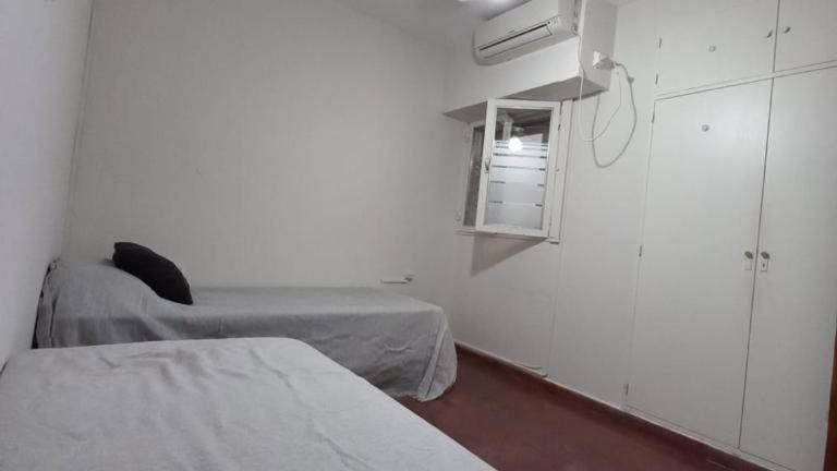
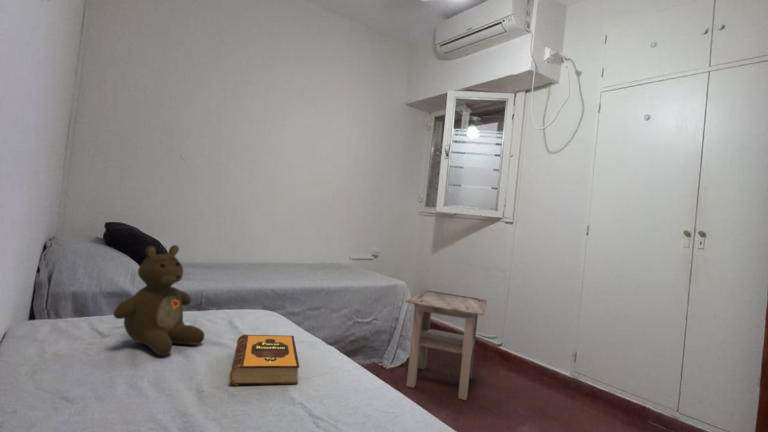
+ hardback book [228,333,300,387]
+ teddy bear [113,244,206,356]
+ side table [405,289,488,401]
